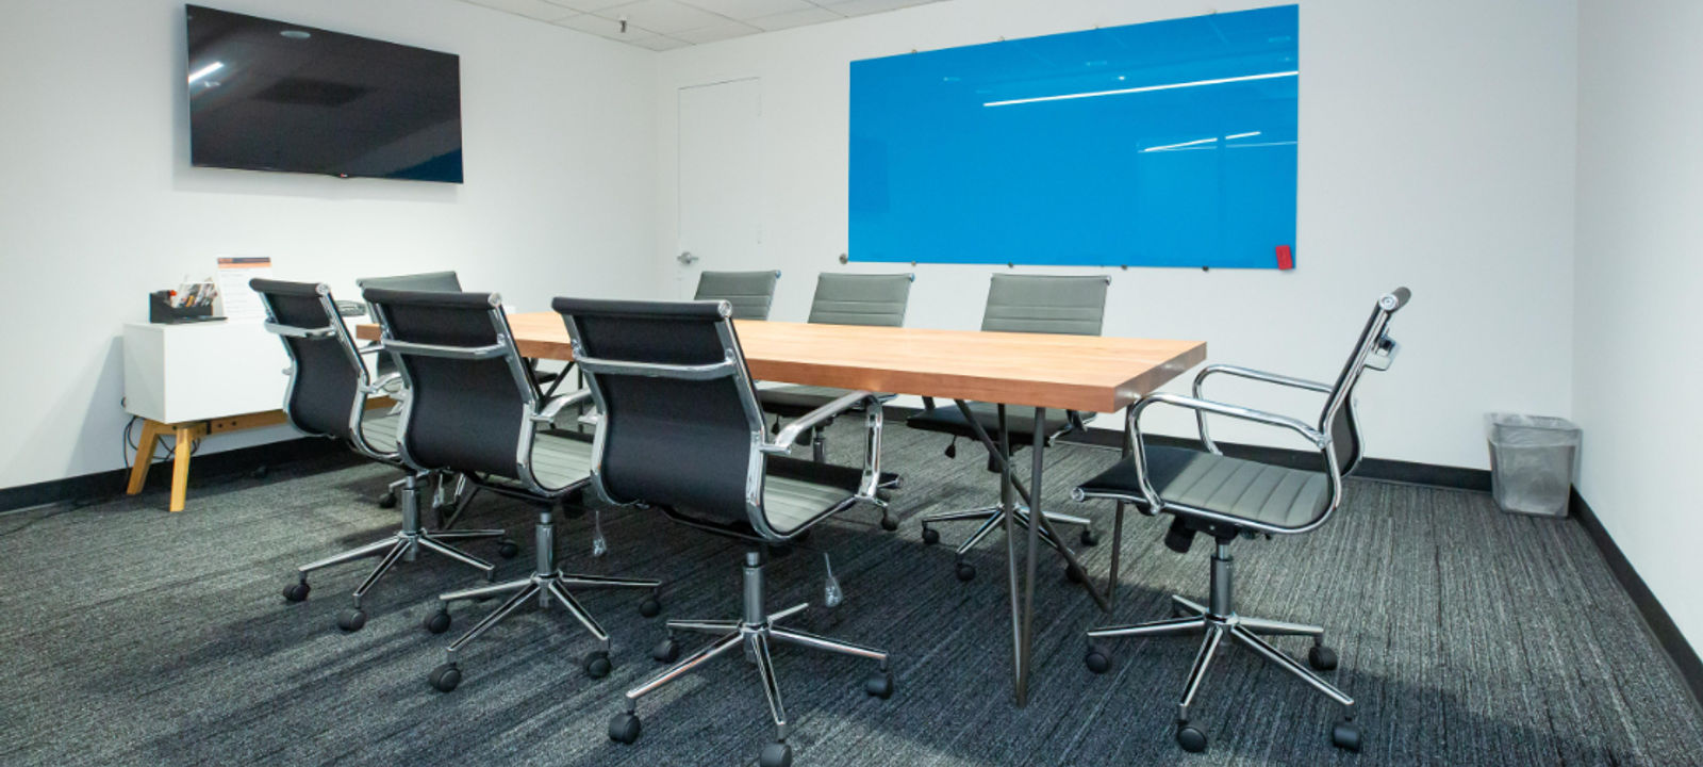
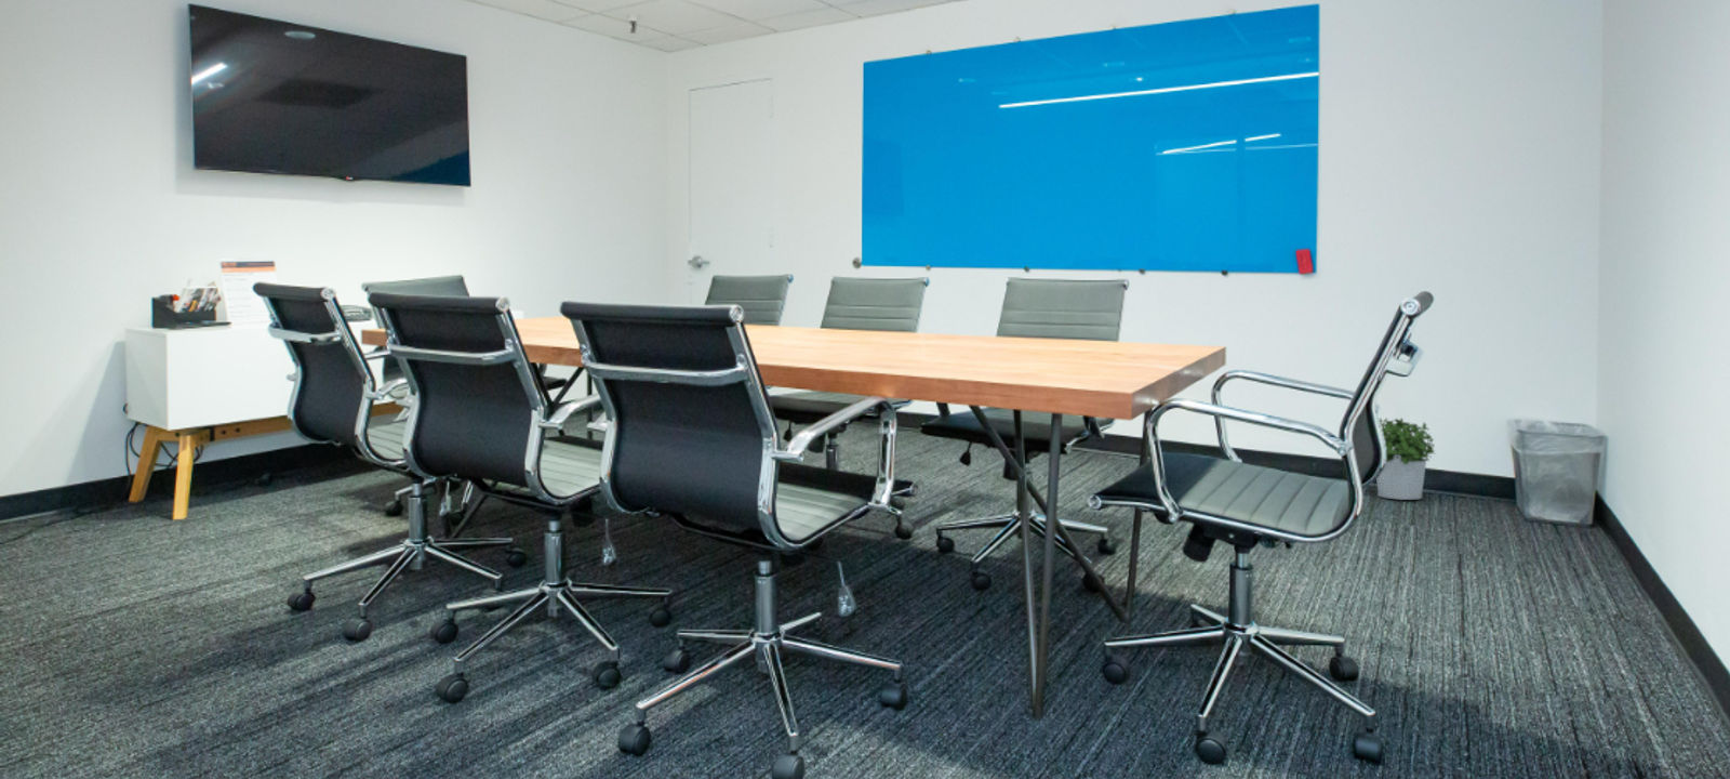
+ potted plant [1376,417,1435,501]
